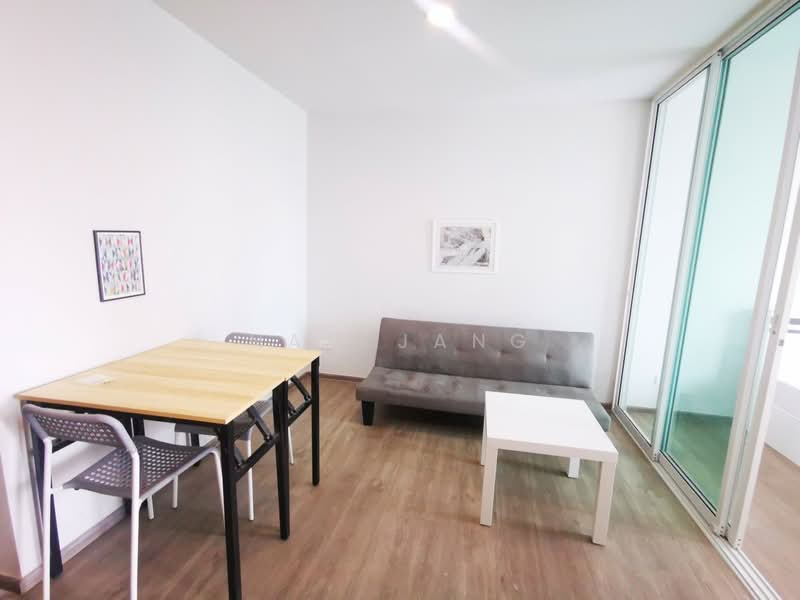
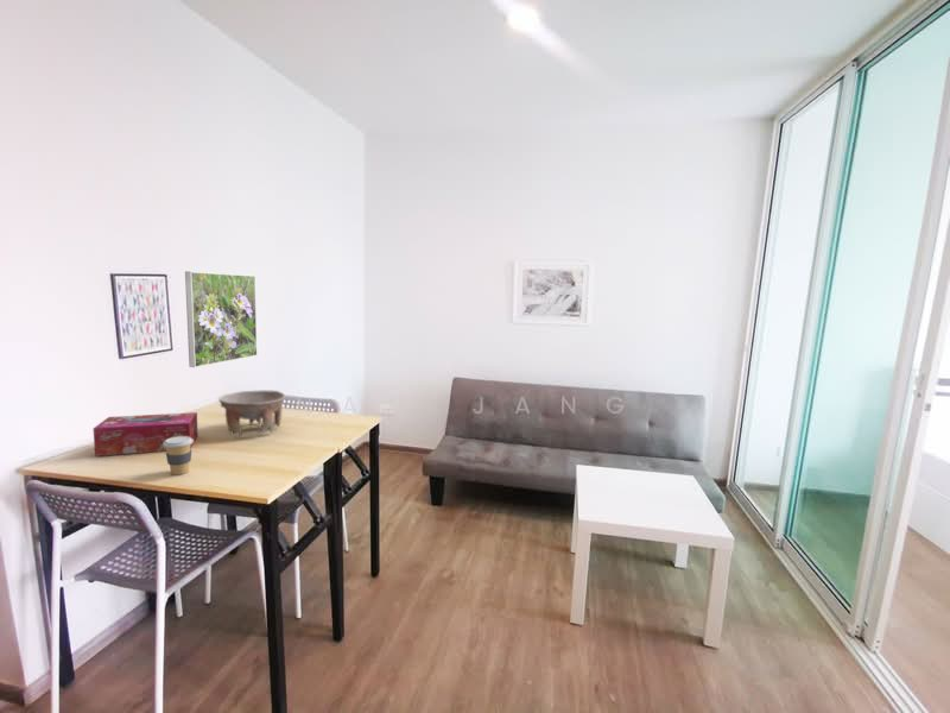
+ coffee cup [164,436,194,475]
+ bowl [217,389,286,437]
+ tissue box [91,411,200,458]
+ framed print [184,270,259,368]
